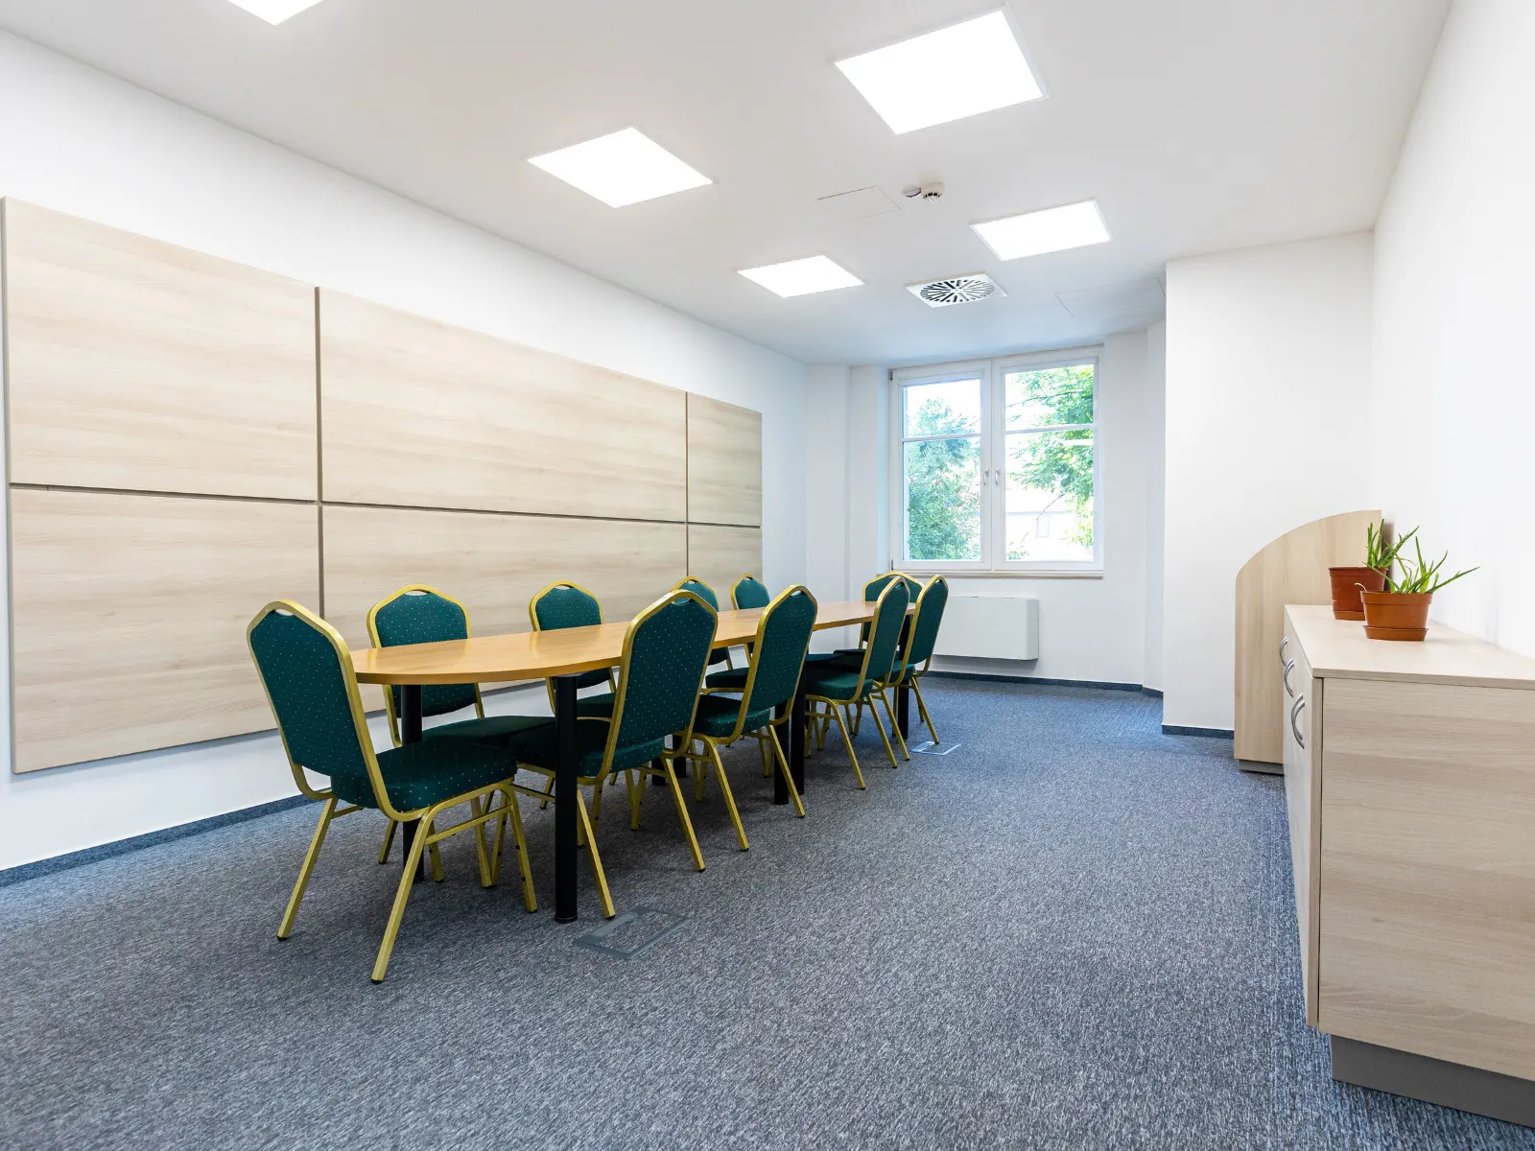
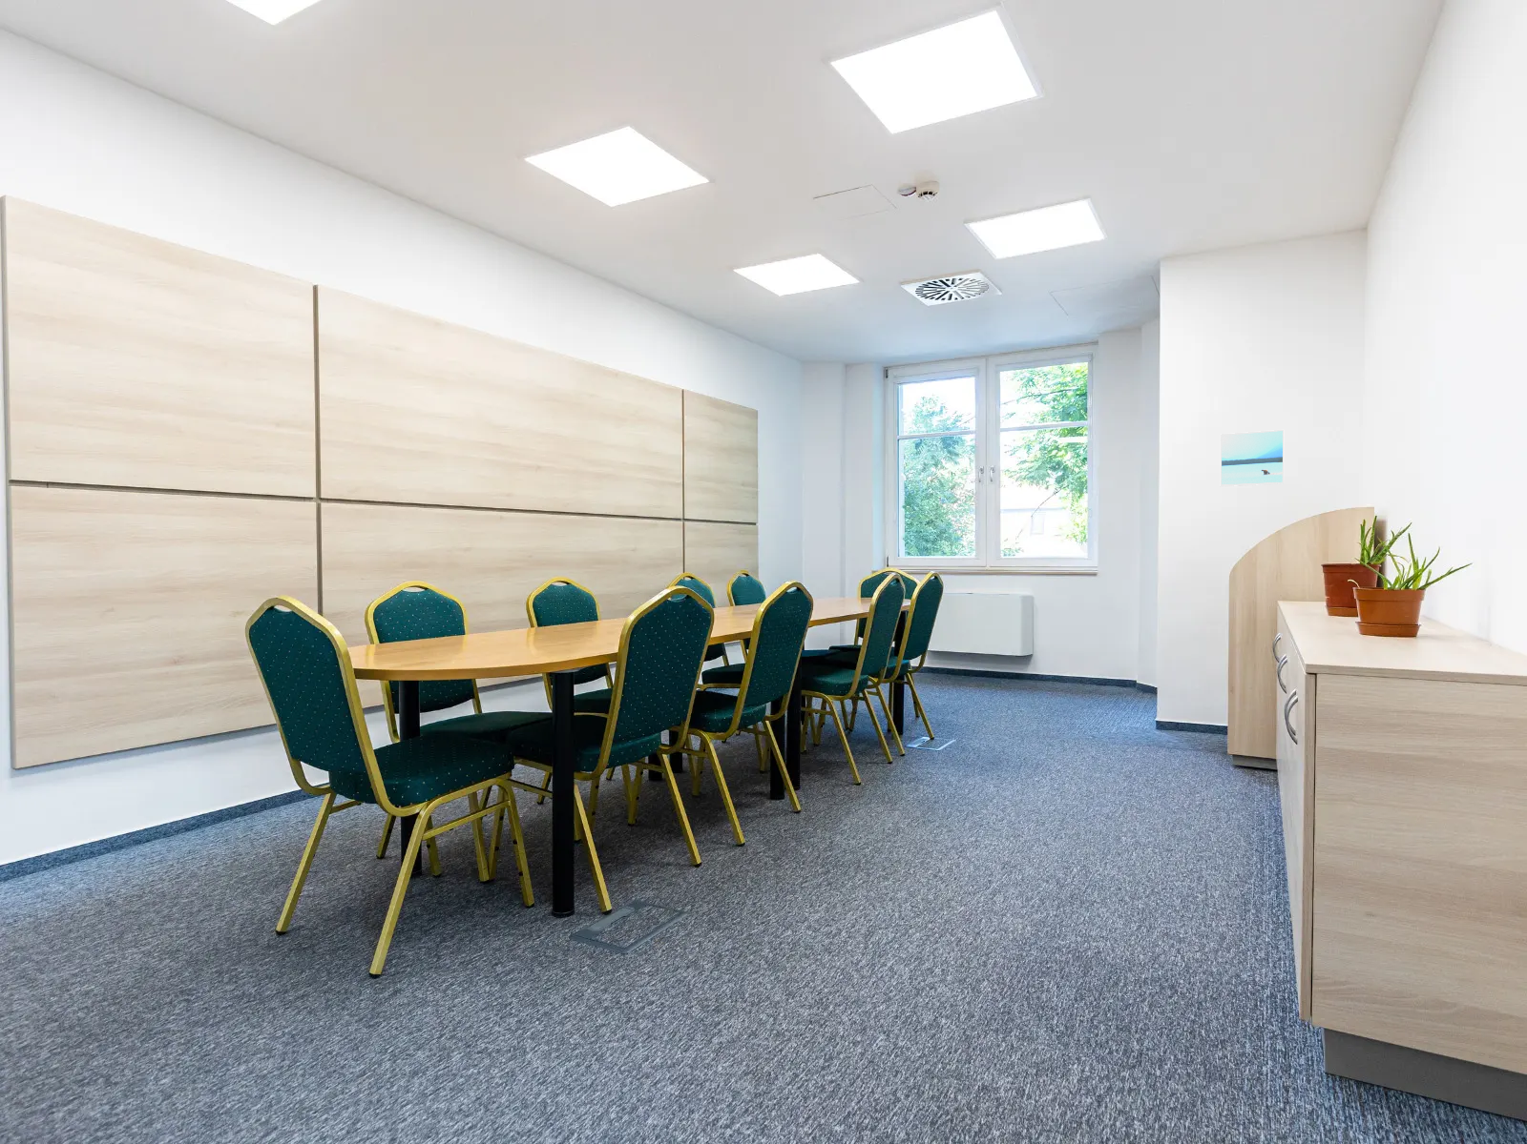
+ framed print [1219,429,1284,487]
